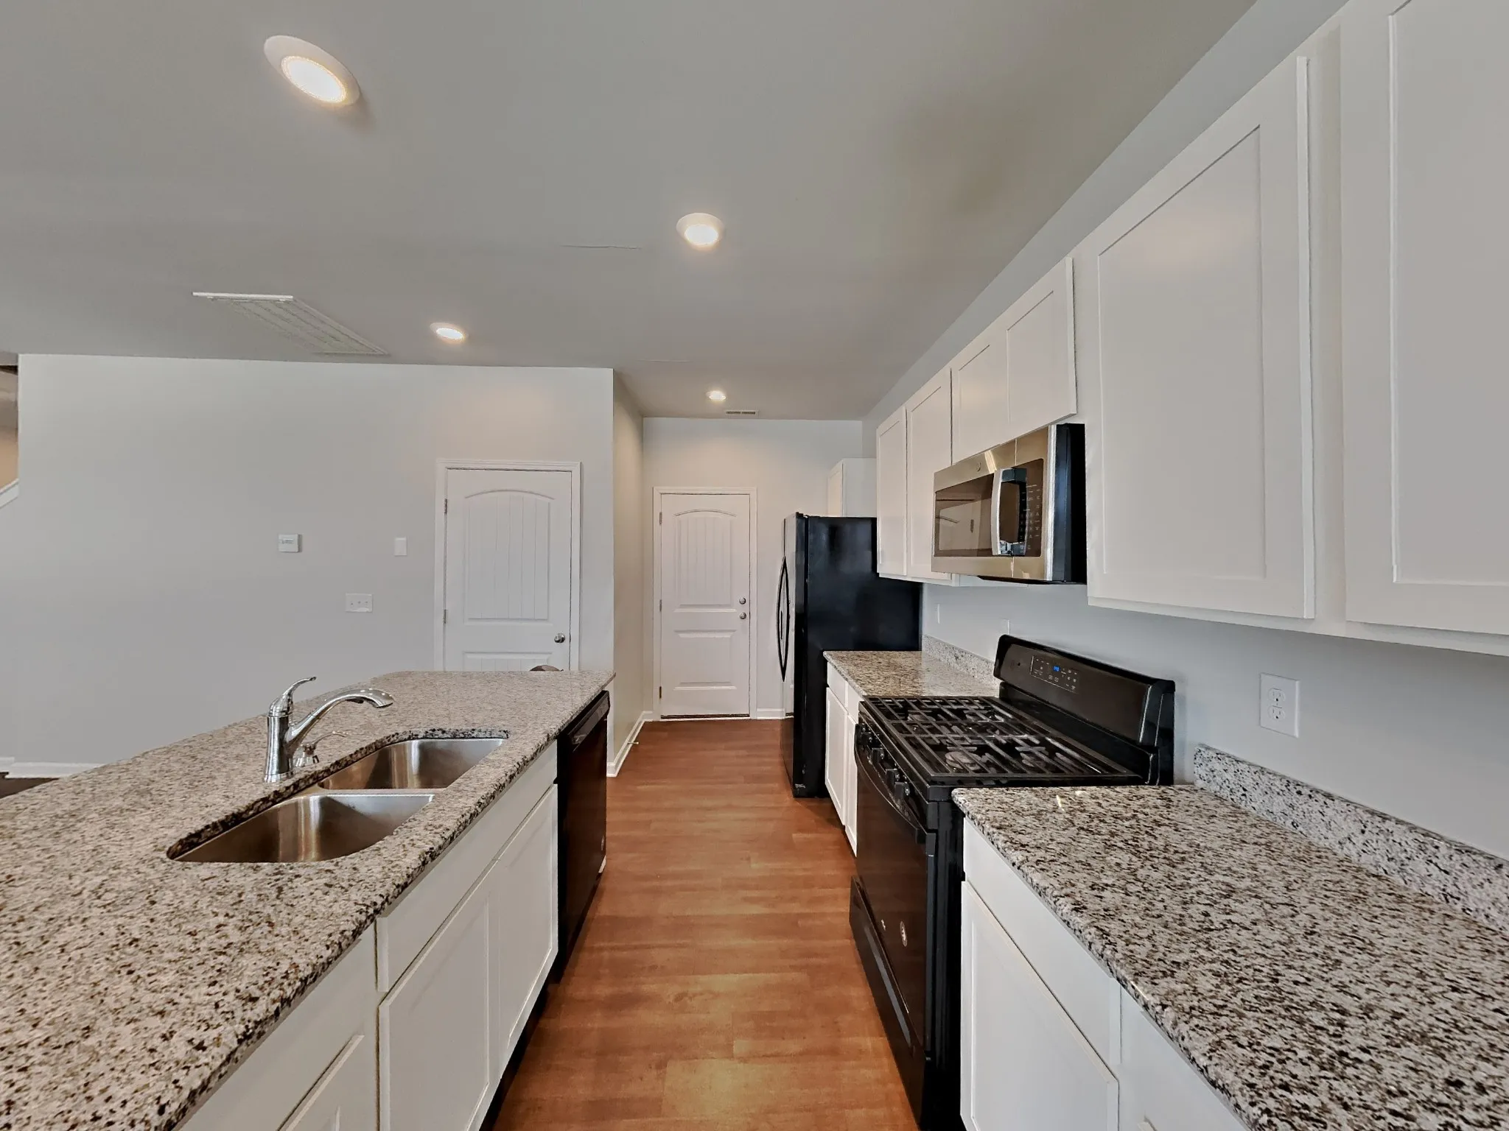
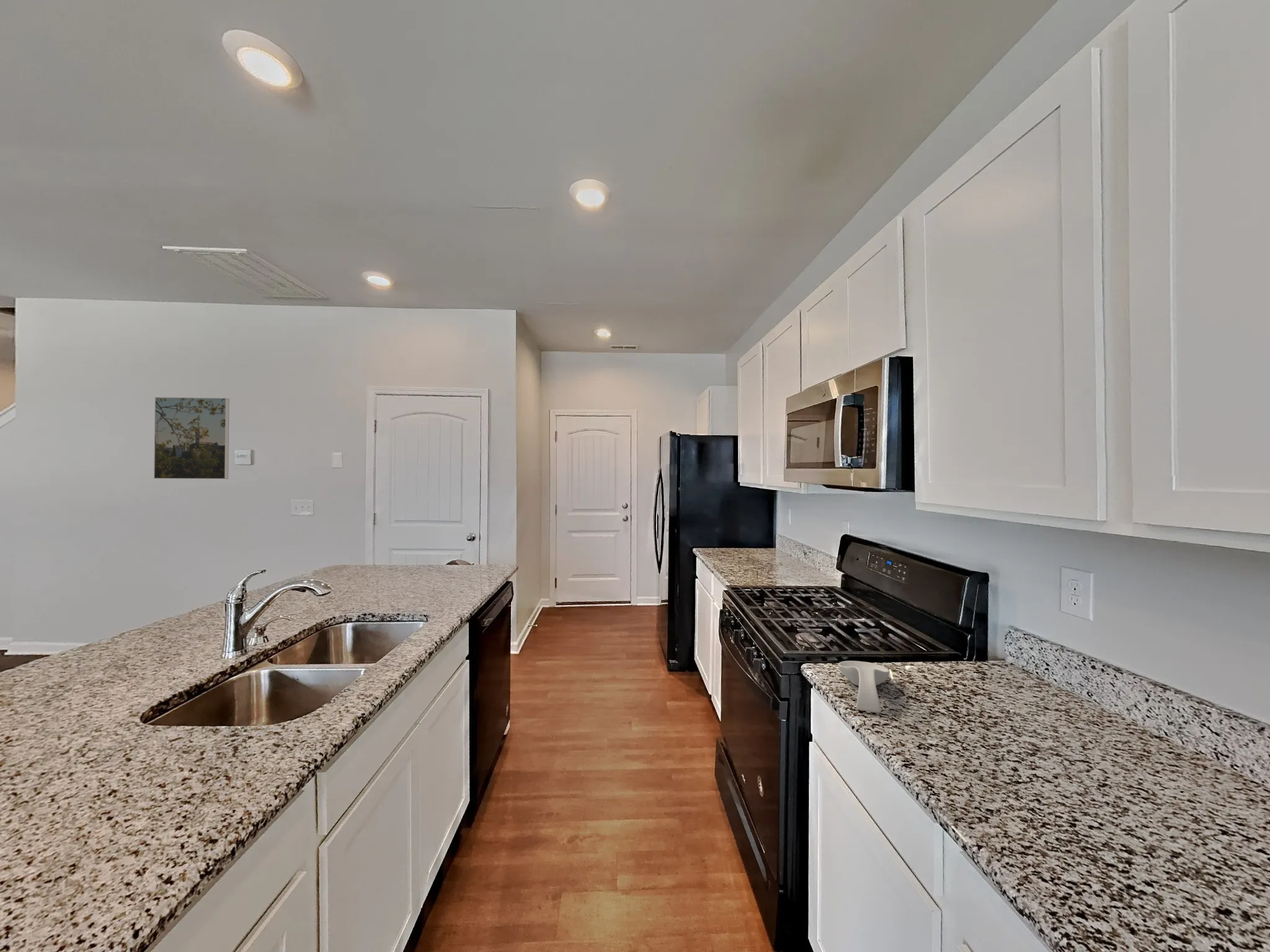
+ spoon rest [837,660,890,713]
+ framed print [153,397,230,480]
